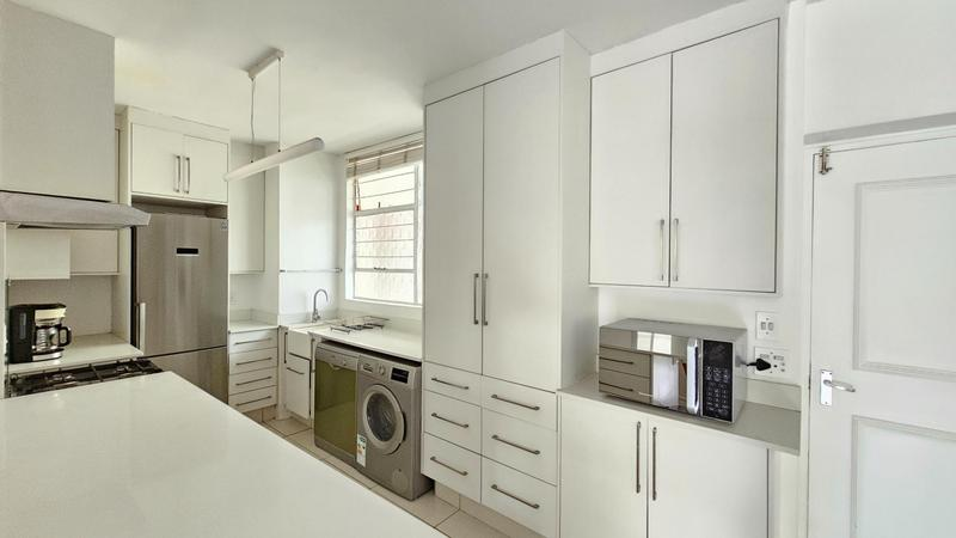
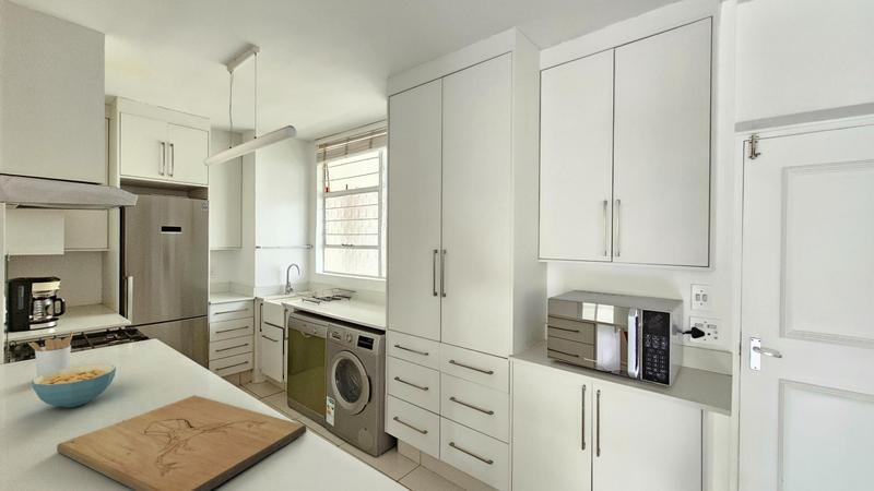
+ cutting board [56,394,307,491]
+ utensil holder [27,330,74,378]
+ cereal bowl [31,363,117,408]
